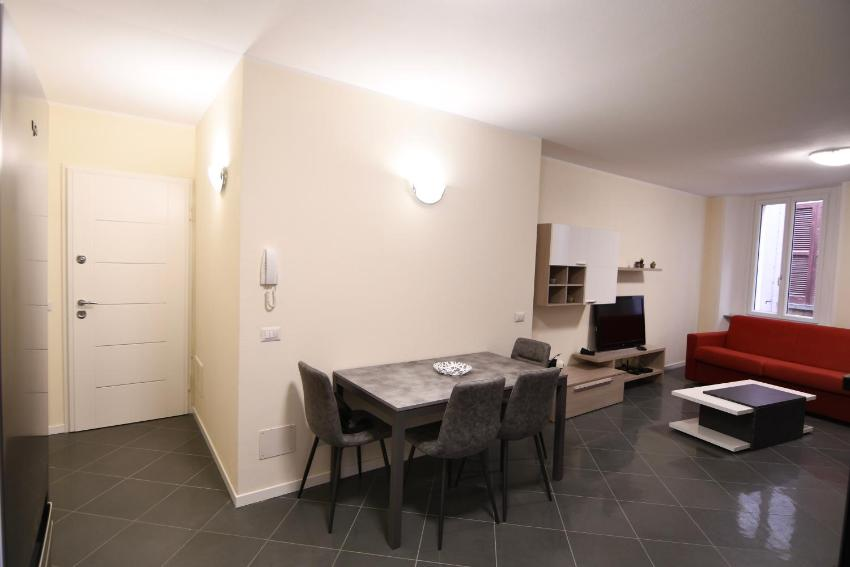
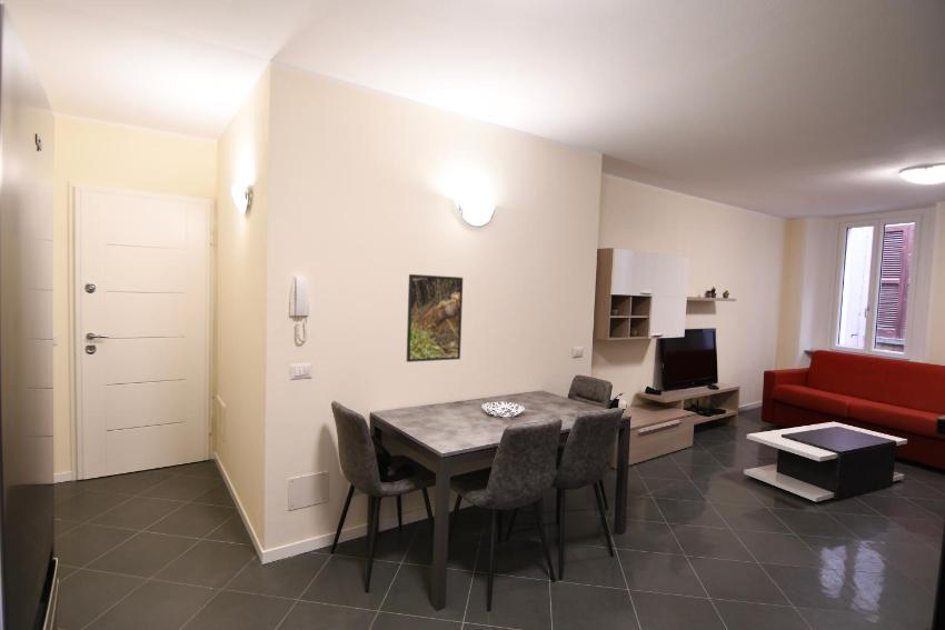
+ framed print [406,273,464,363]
